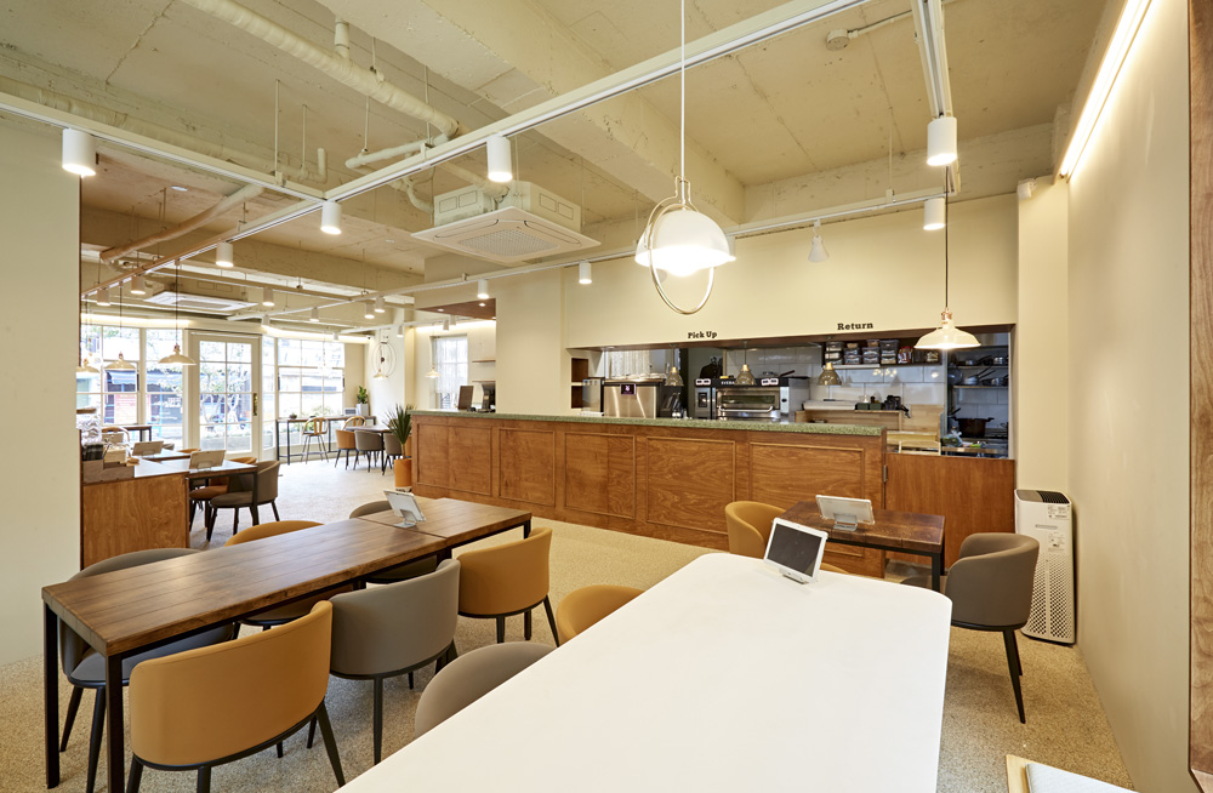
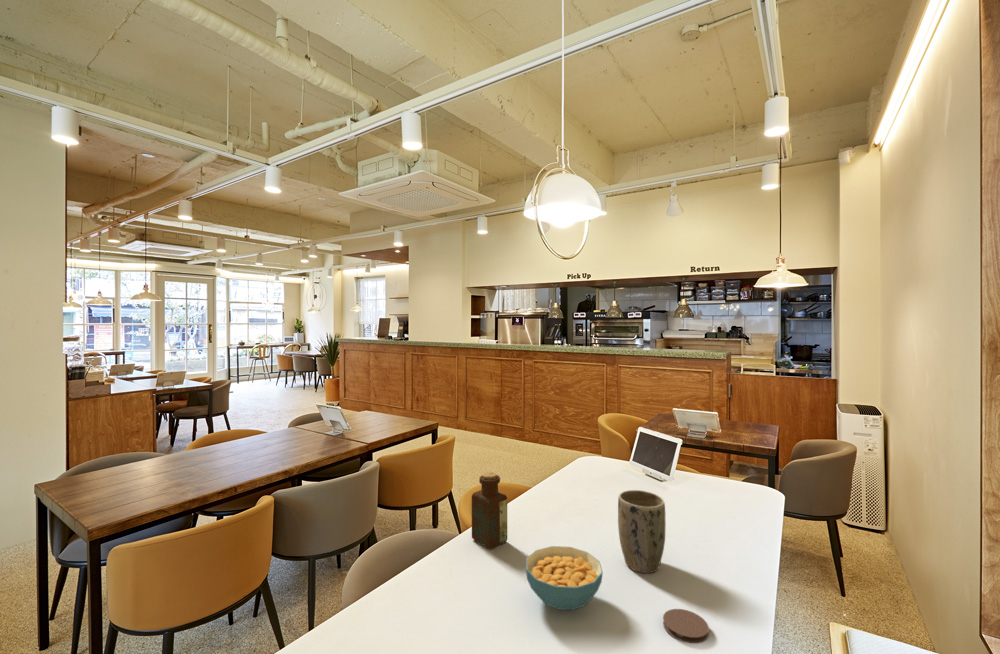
+ cereal bowl [525,545,604,611]
+ coaster [662,608,710,644]
+ plant pot [617,489,667,574]
+ bottle [471,472,508,549]
